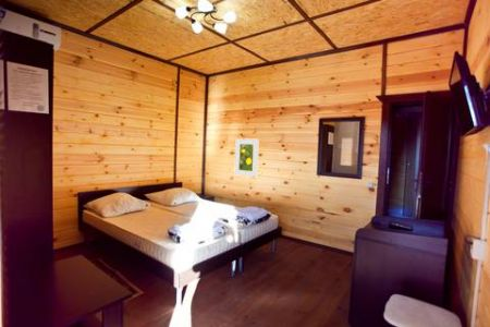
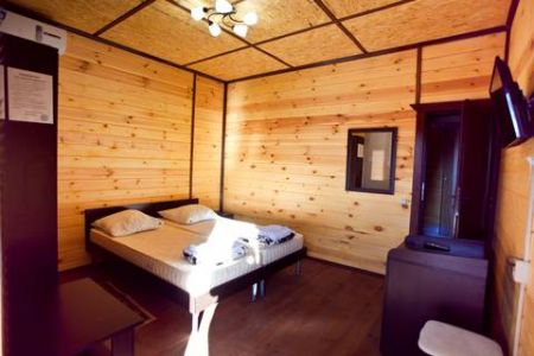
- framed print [233,137,260,178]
